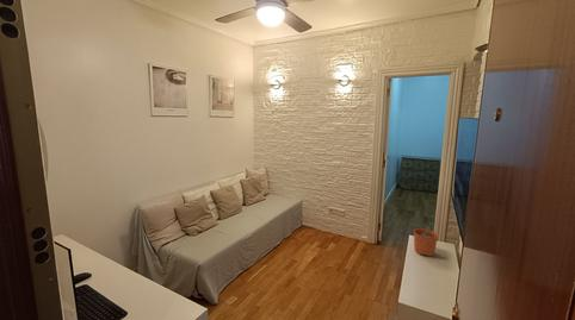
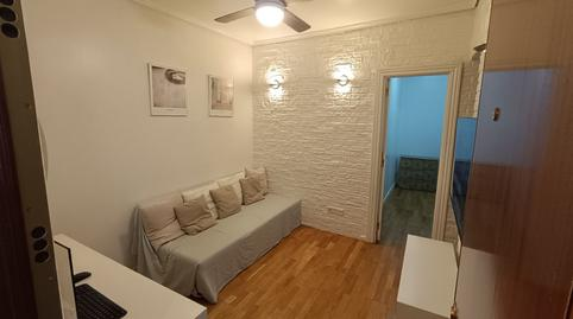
- plant pot [413,222,439,257]
